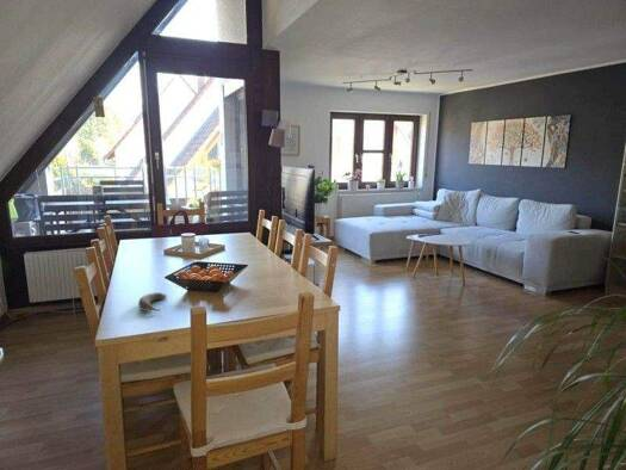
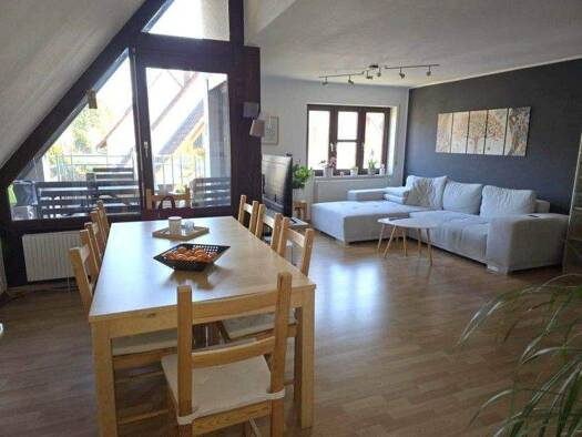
- banana [137,291,168,313]
